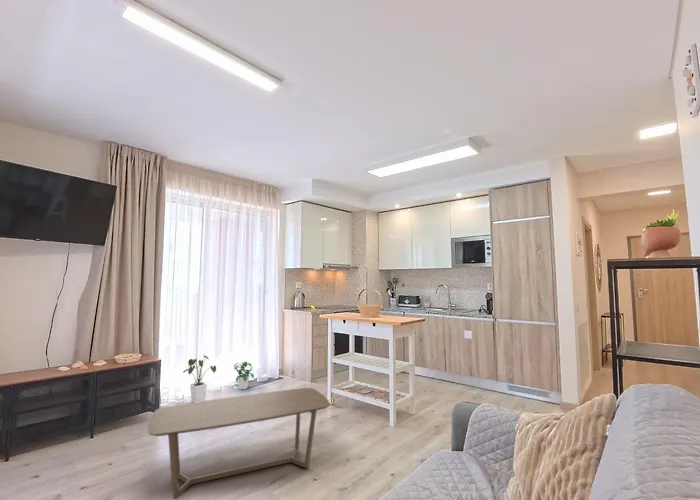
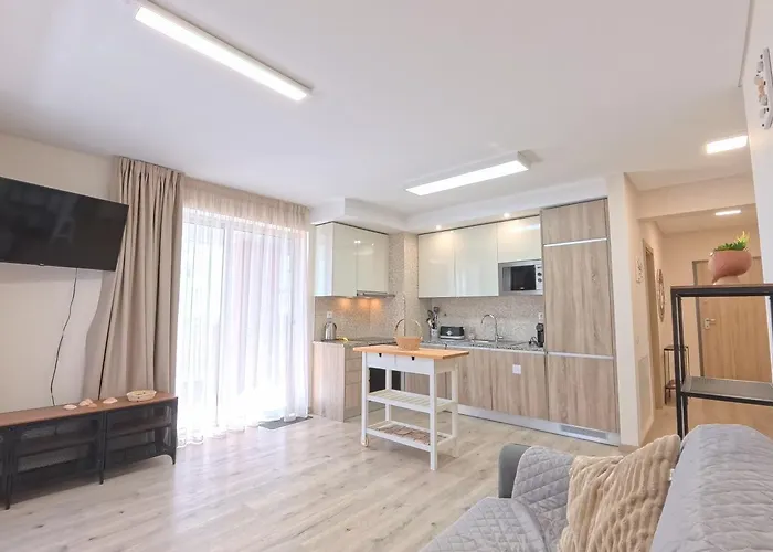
- coffee table [147,387,331,500]
- house plant [182,354,217,403]
- potted plant [233,361,255,390]
